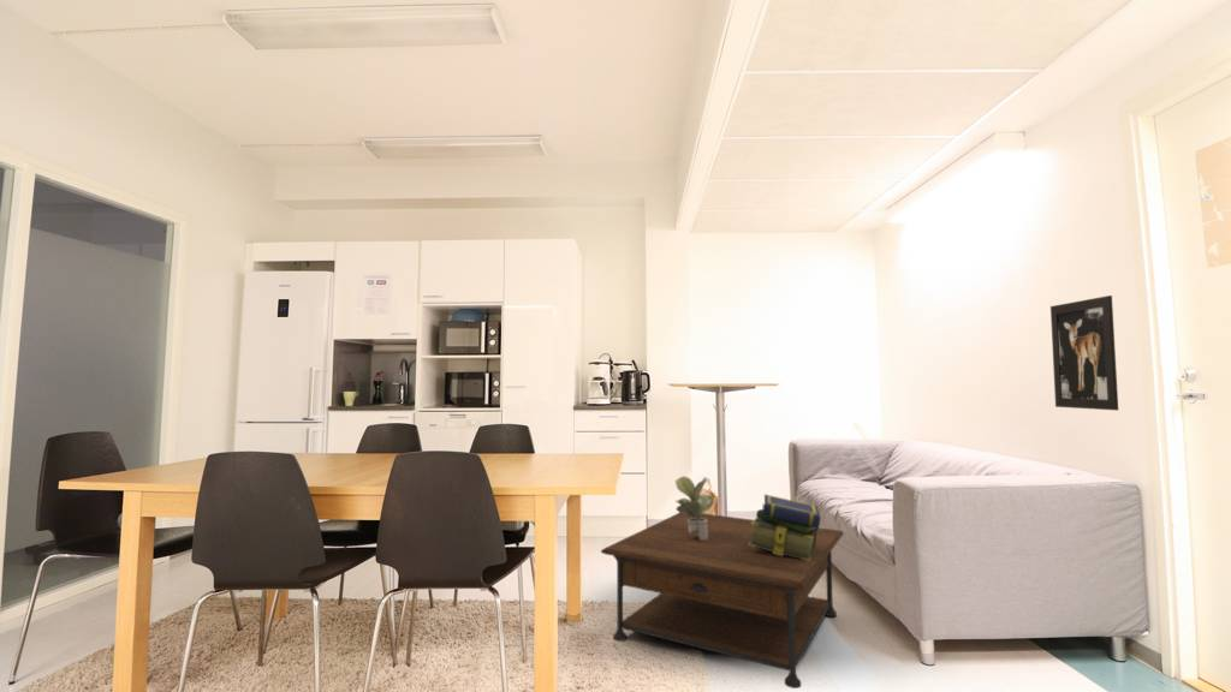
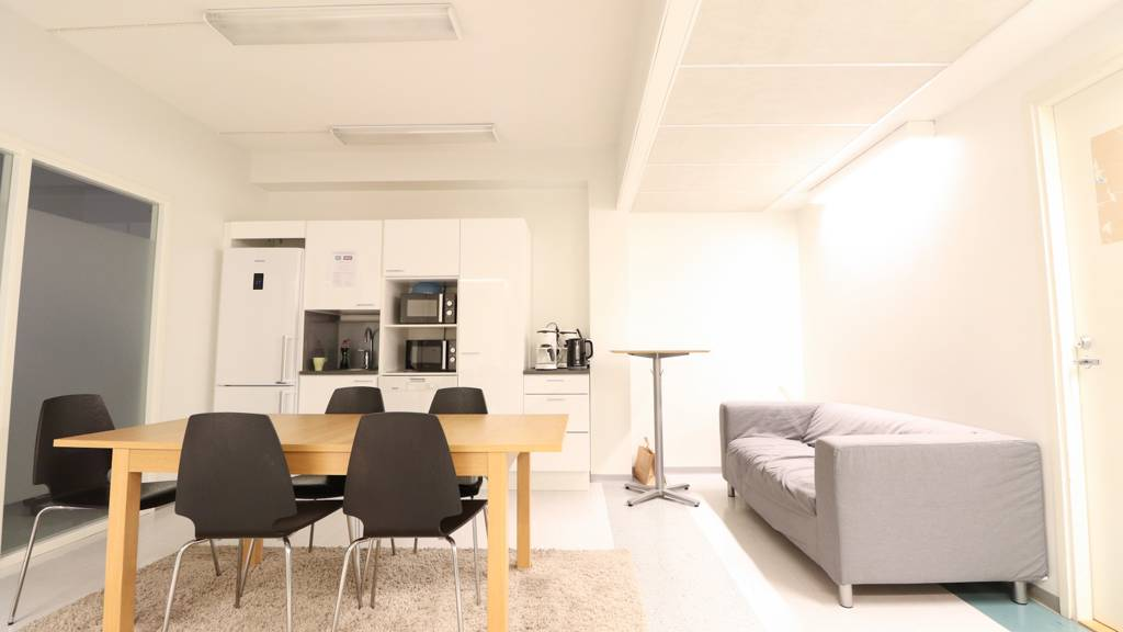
- wall art [1049,294,1119,412]
- stack of books [749,494,823,561]
- coffee table [600,512,845,690]
- potted plant [674,475,716,541]
